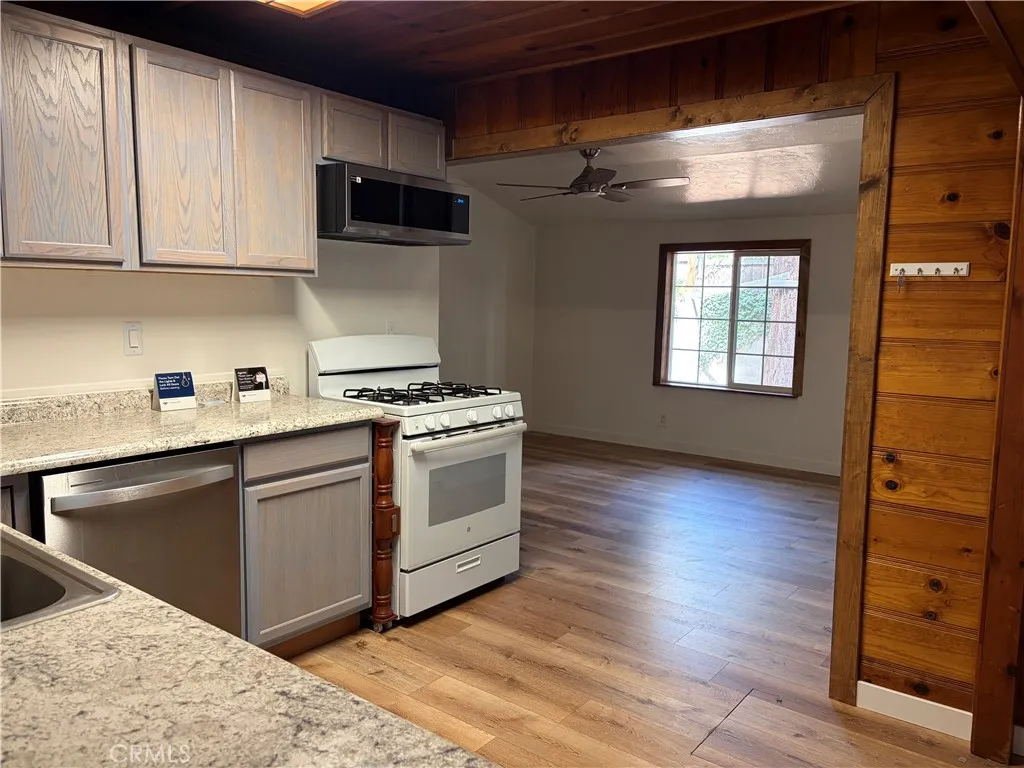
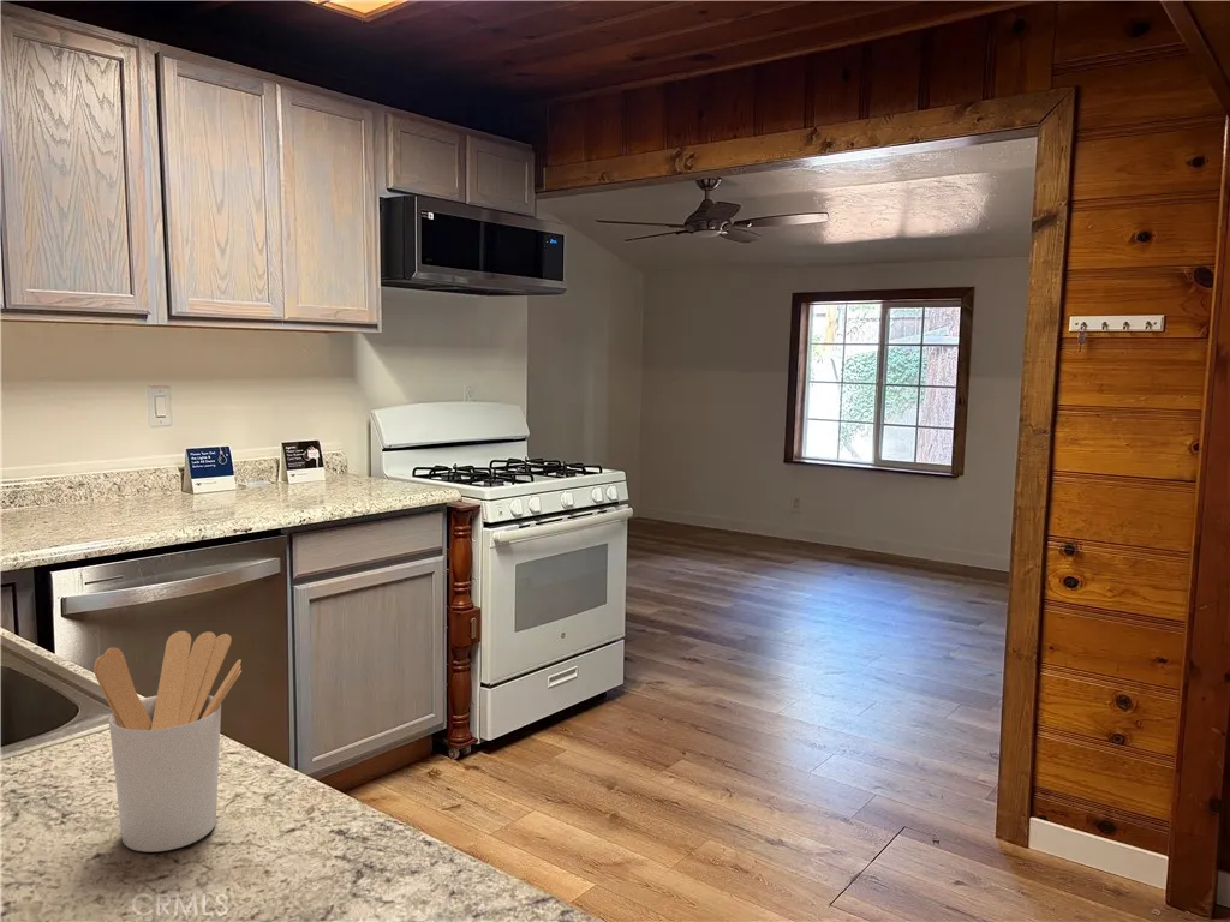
+ utensil holder [92,630,243,854]
